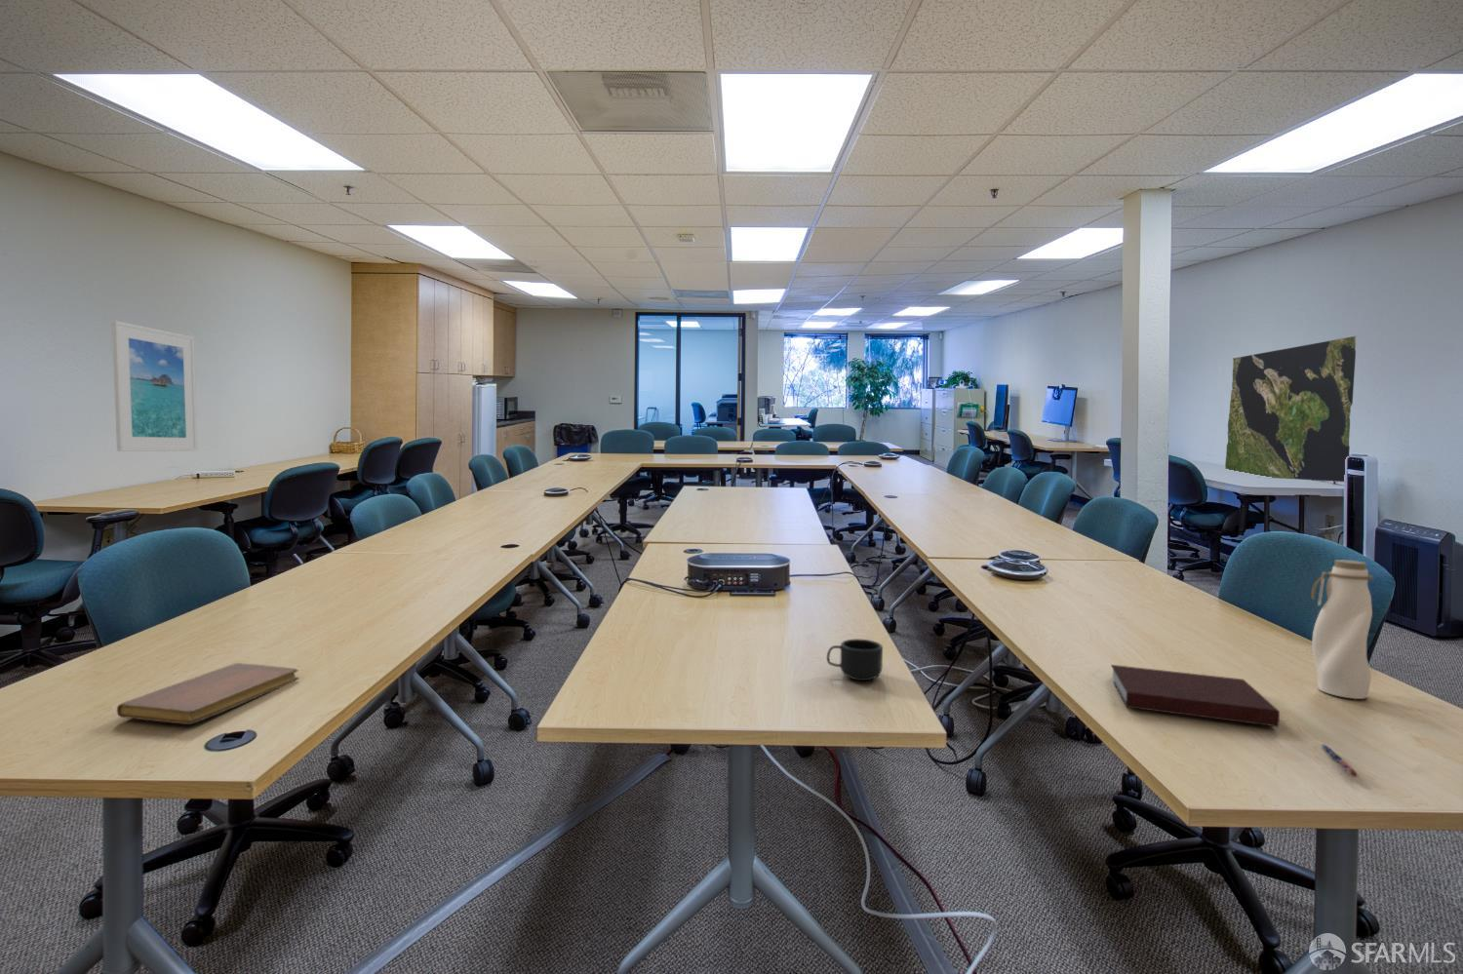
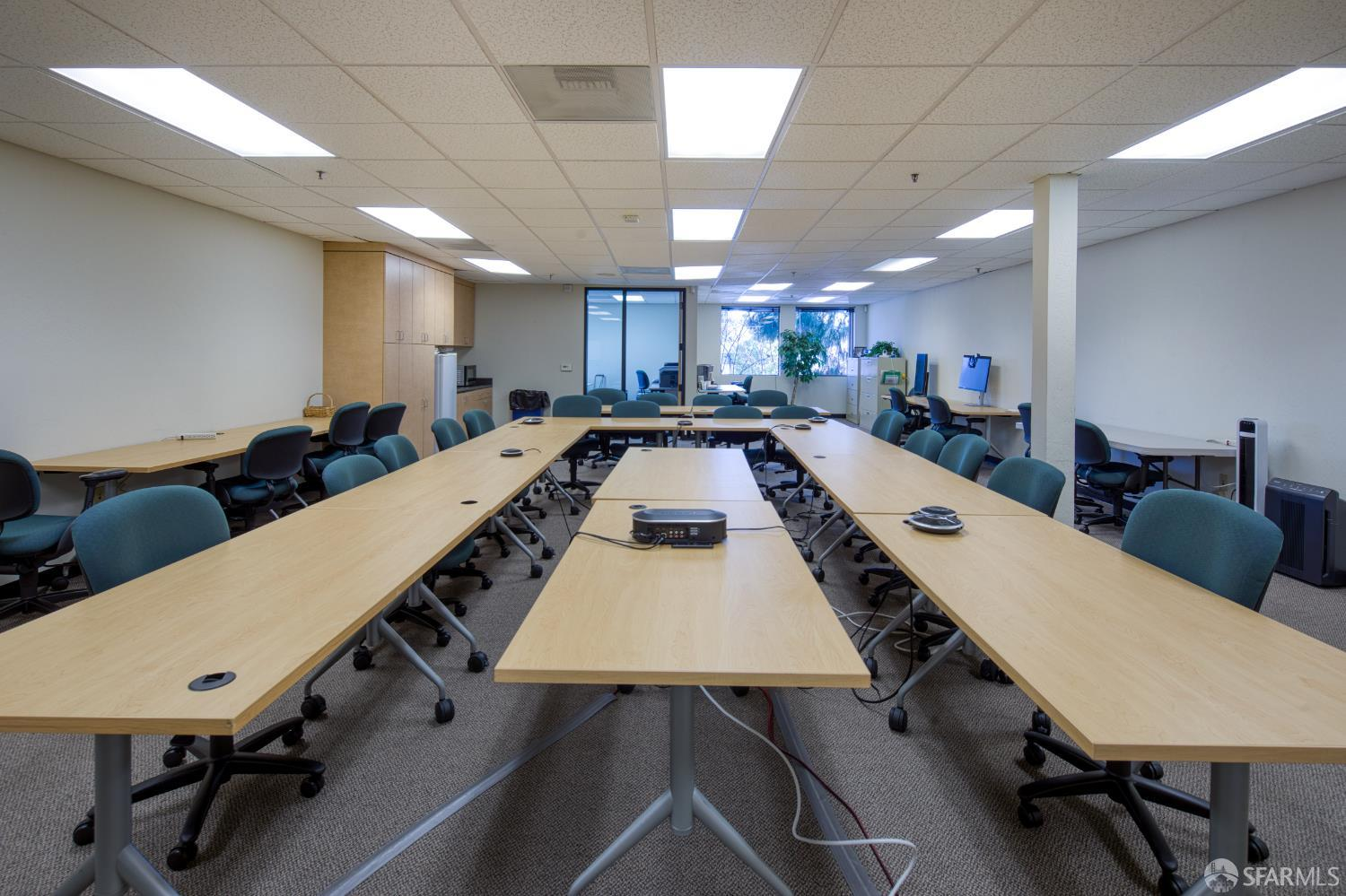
- mug [826,638,884,682]
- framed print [111,320,199,452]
- pen [1321,742,1360,778]
- notebook [116,662,299,725]
- world map [1224,336,1356,483]
- water bottle [1311,559,1375,700]
- notebook [1110,664,1280,727]
